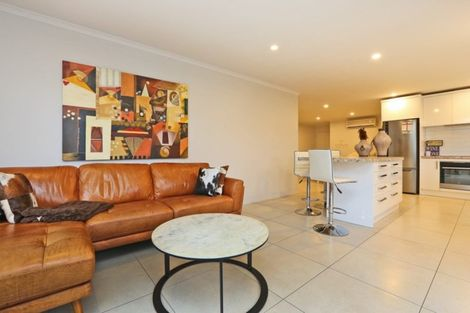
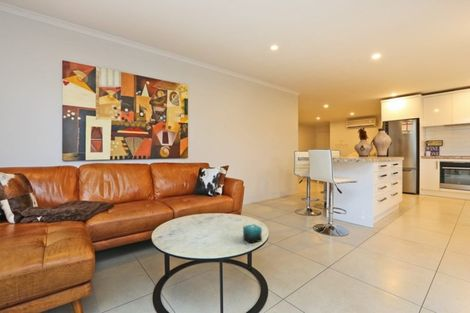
+ candle [242,223,263,244]
